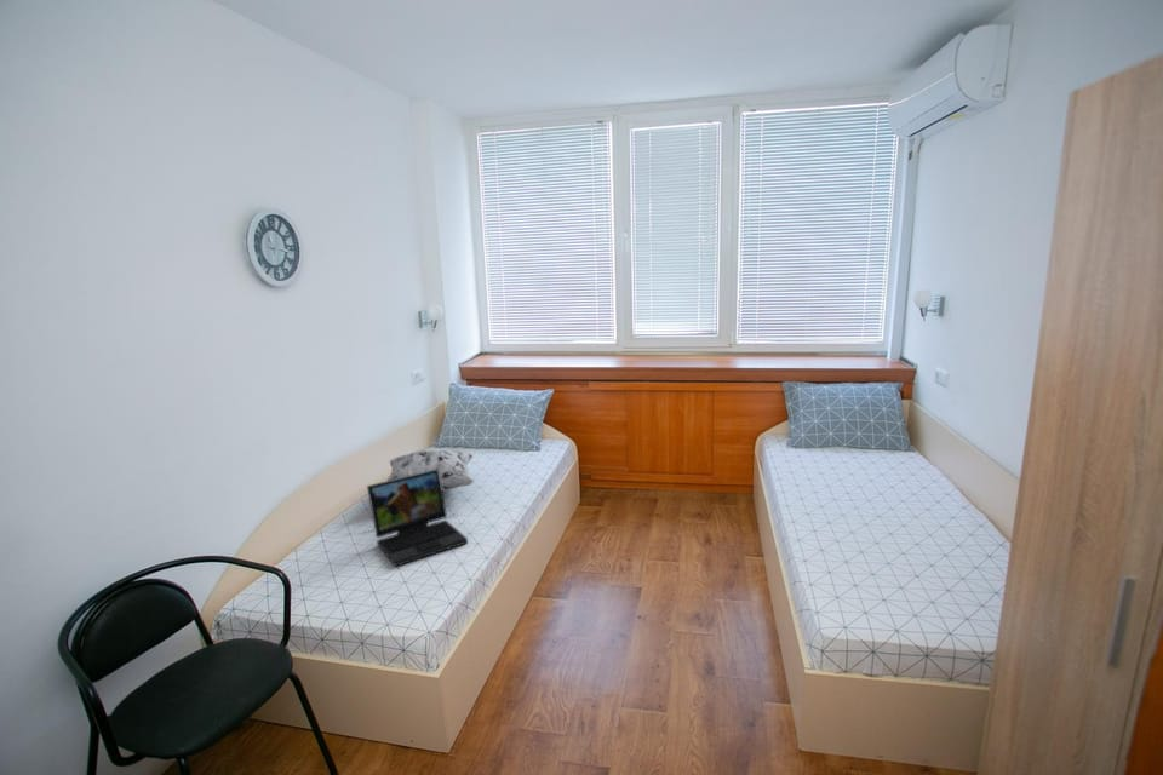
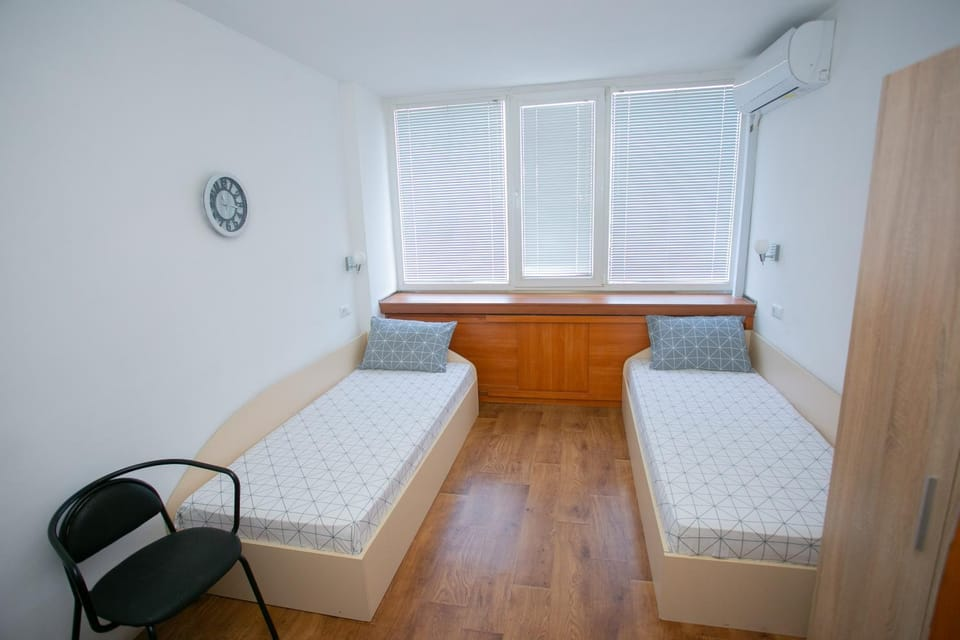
- laptop [366,470,469,568]
- decorative pillow [386,447,476,493]
